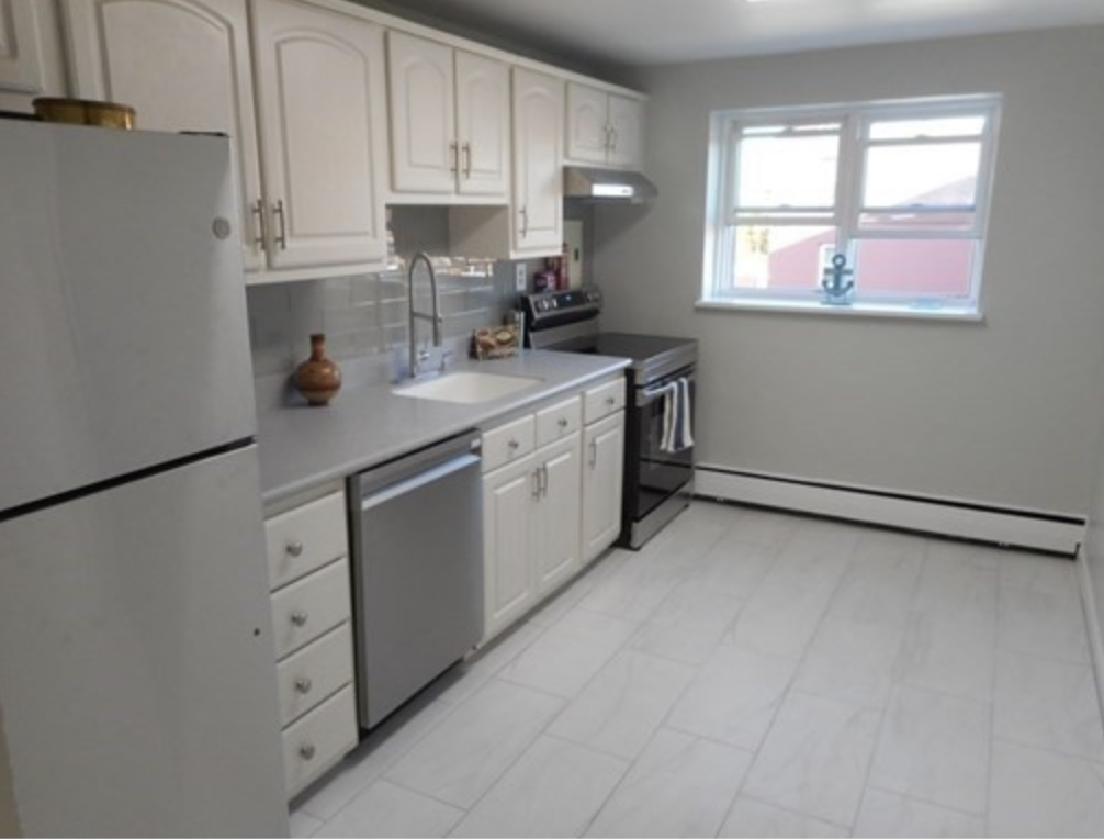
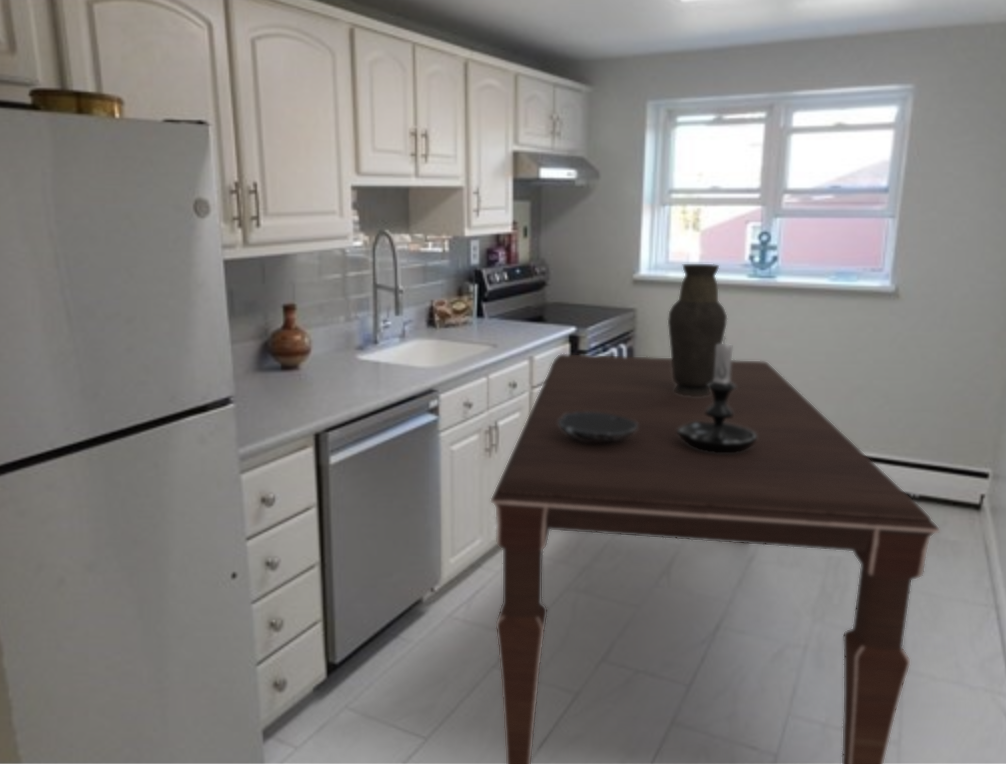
+ vase [667,263,728,396]
+ candle holder [676,335,757,452]
+ dining table [490,353,940,764]
+ bowl [558,412,637,443]
